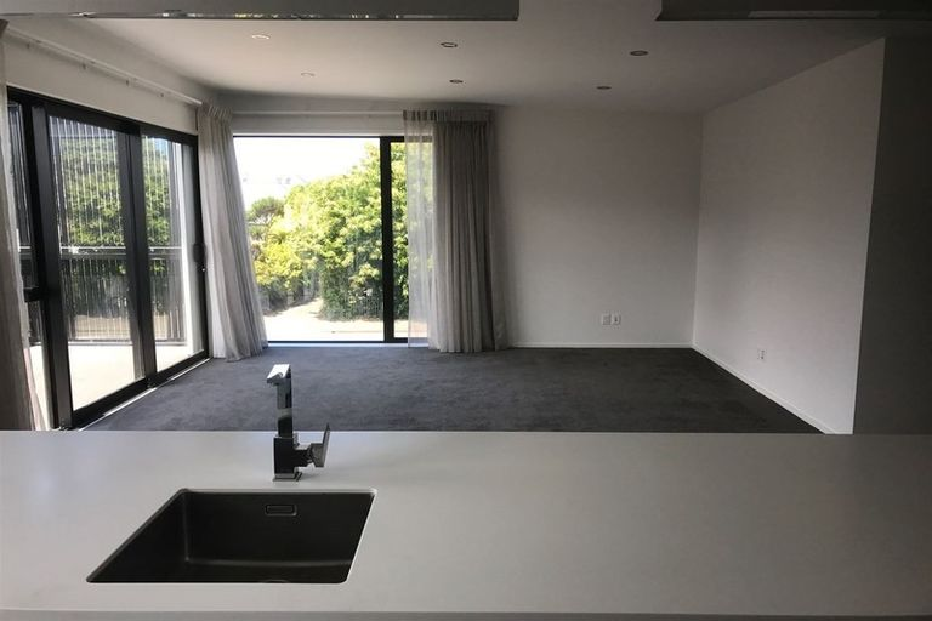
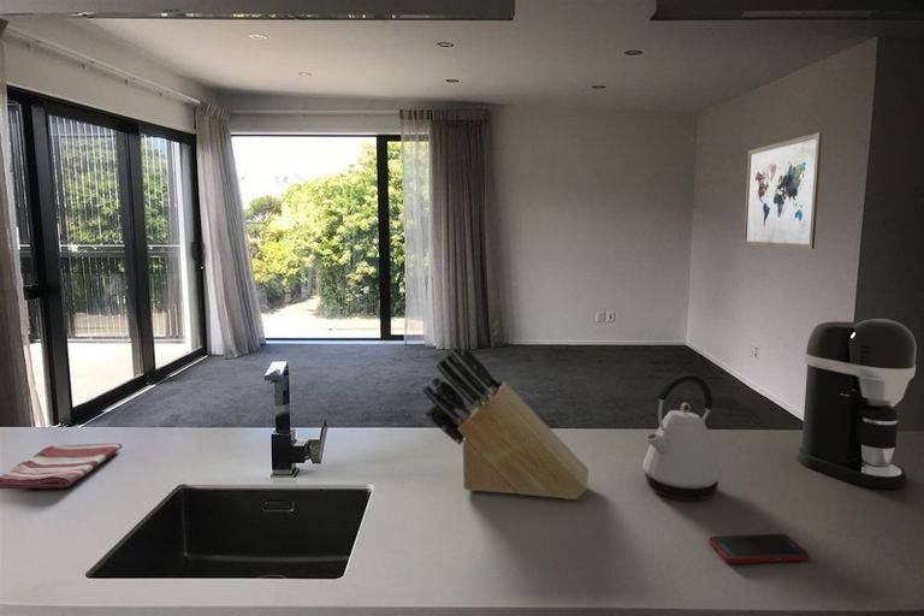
+ kettle [641,373,723,500]
+ coffee maker [795,318,917,490]
+ dish towel [0,443,124,490]
+ knife block [421,345,590,500]
+ cell phone [707,533,811,564]
+ wall art [742,131,823,250]
